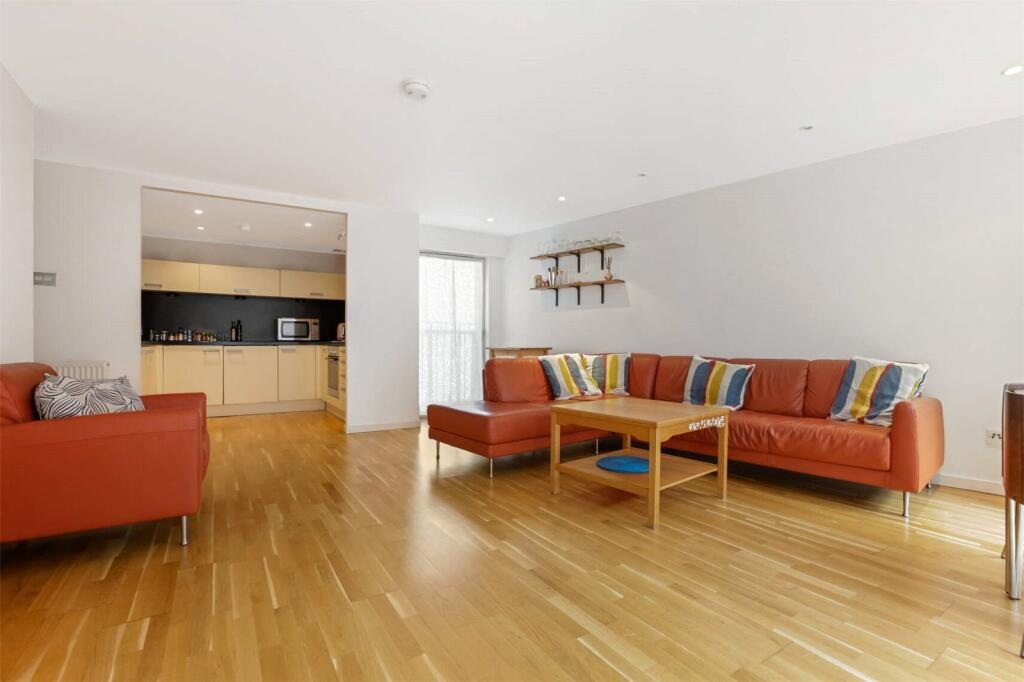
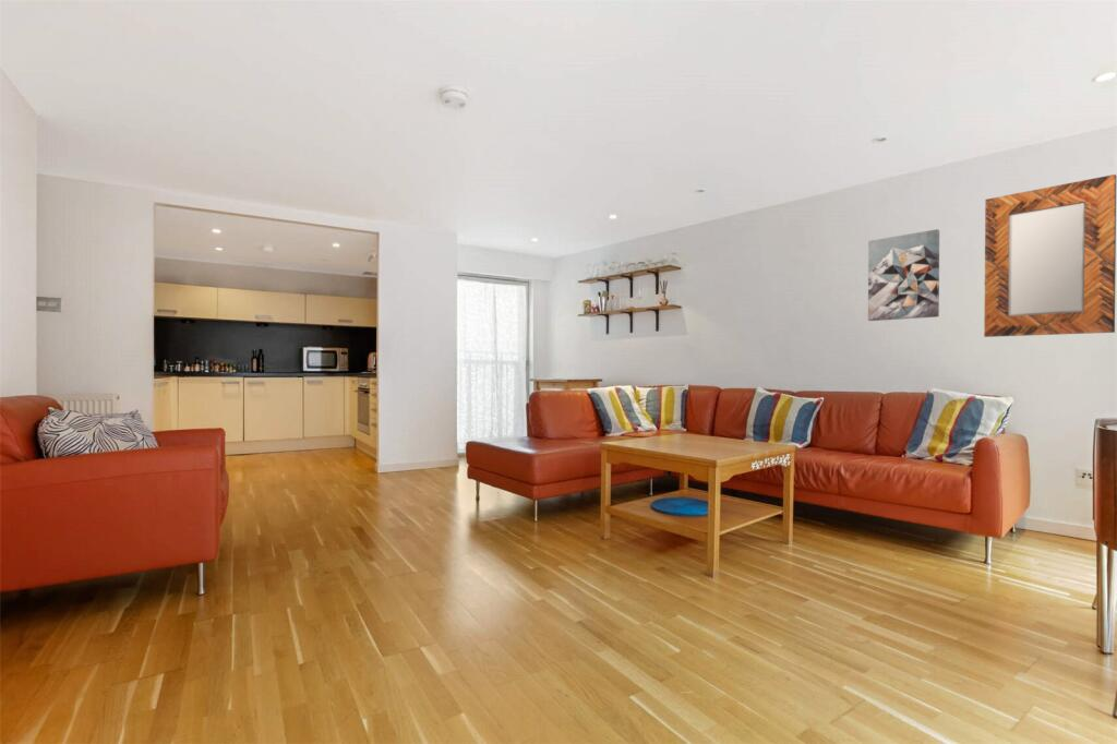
+ wall art [867,228,940,322]
+ home mirror [983,173,1117,338]
